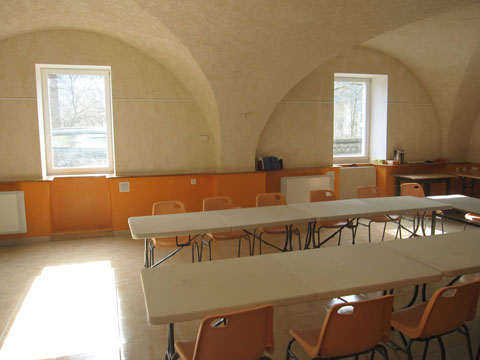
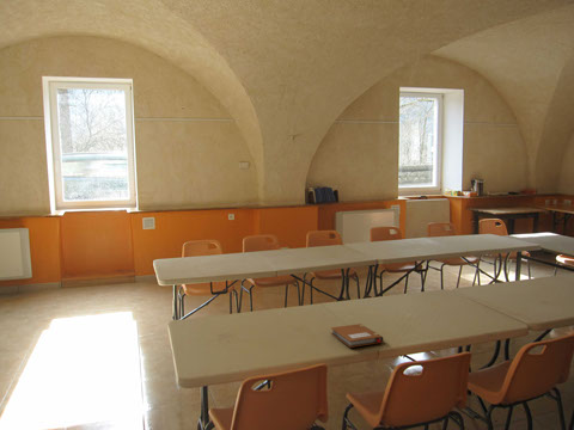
+ notebook [330,322,384,349]
